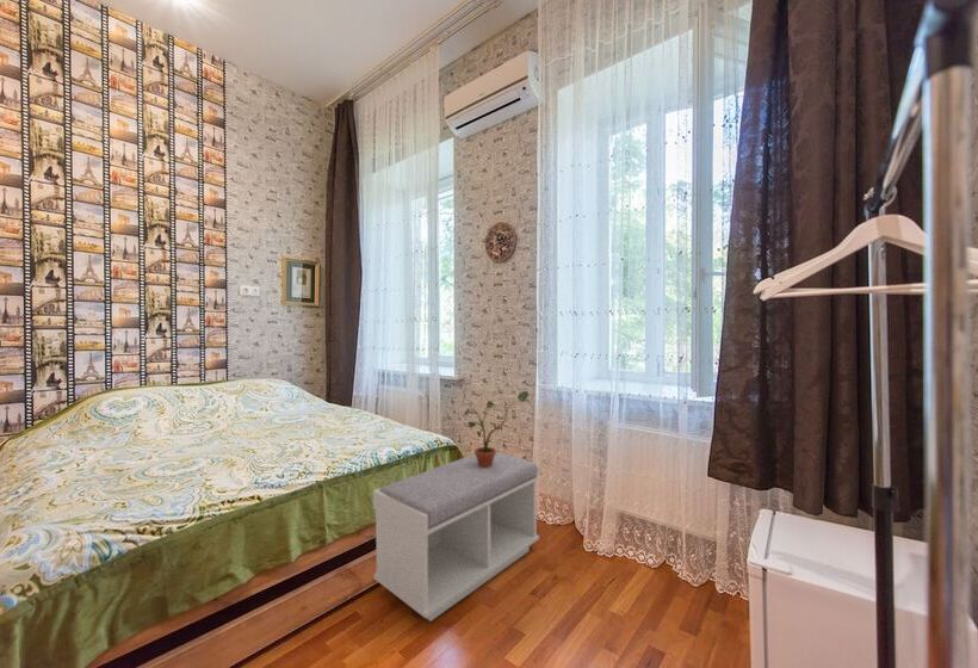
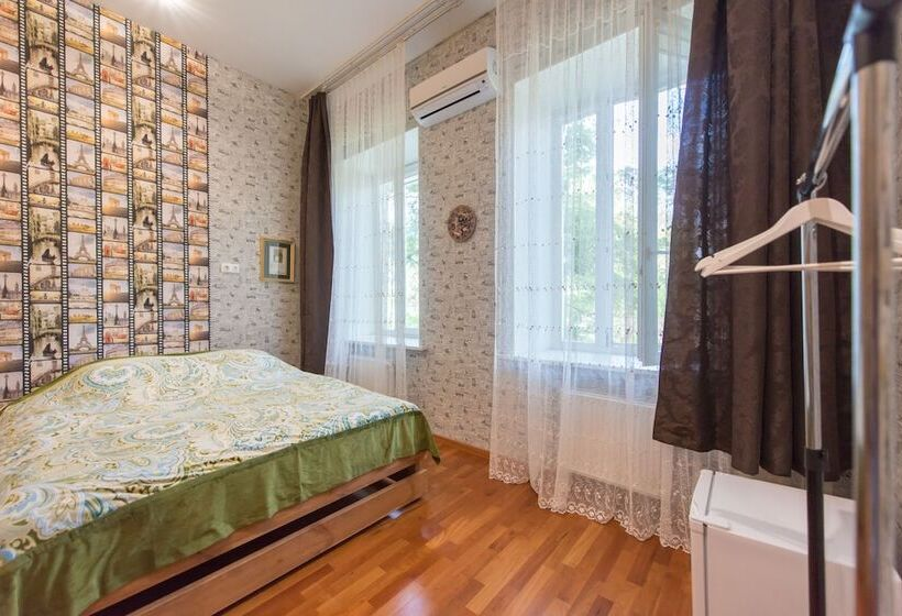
- potted plant [463,390,530,468]
- bench [372,451,540,623]
